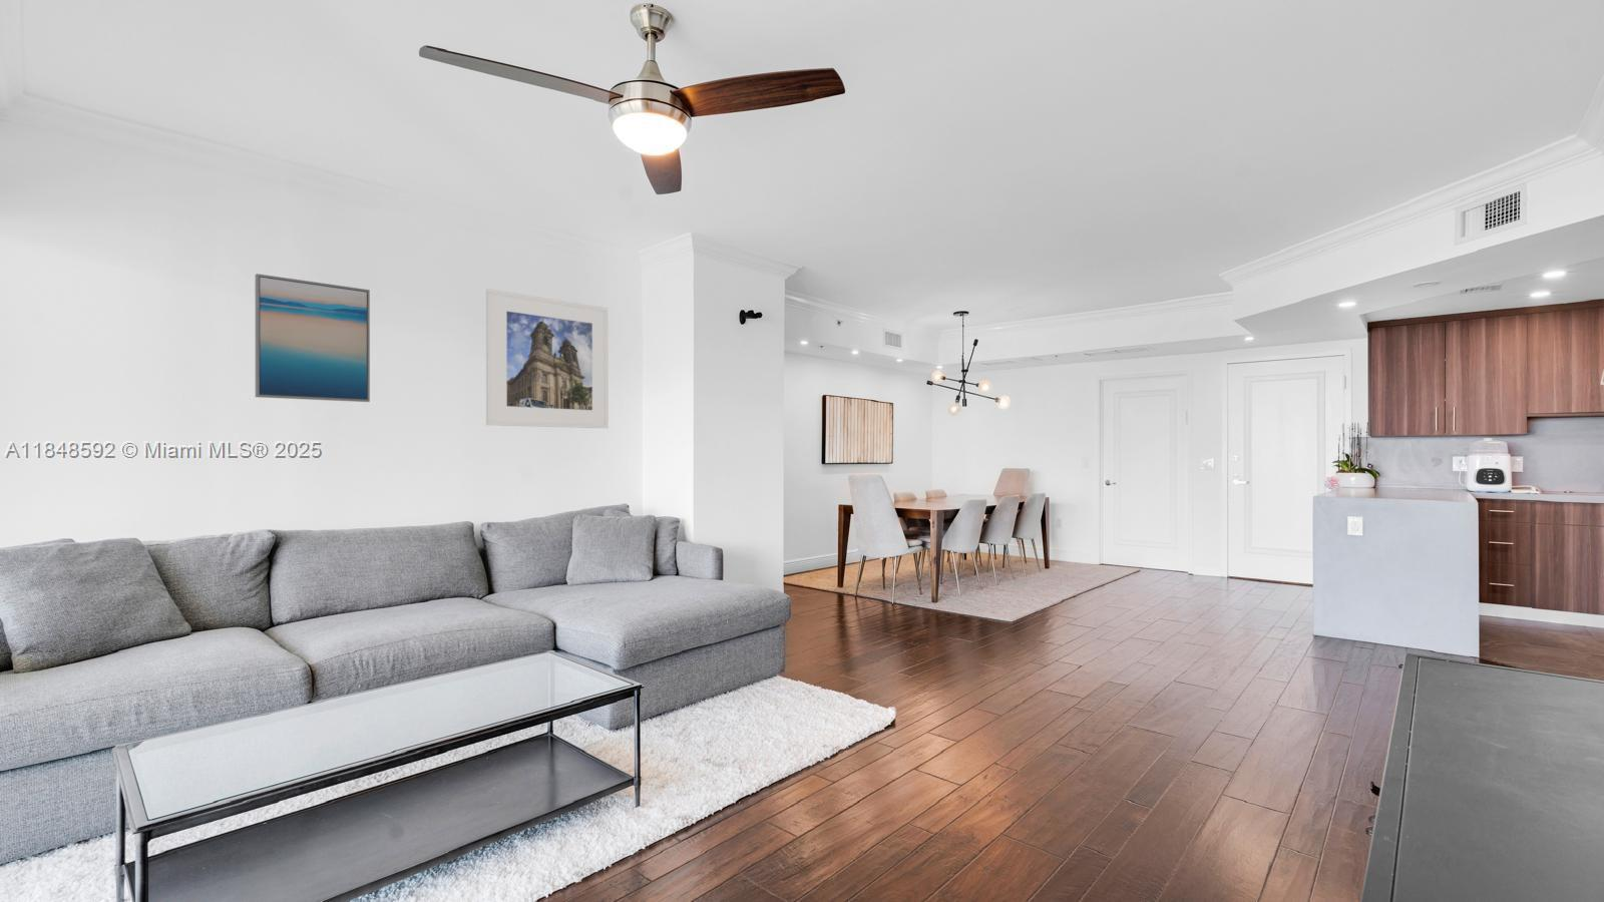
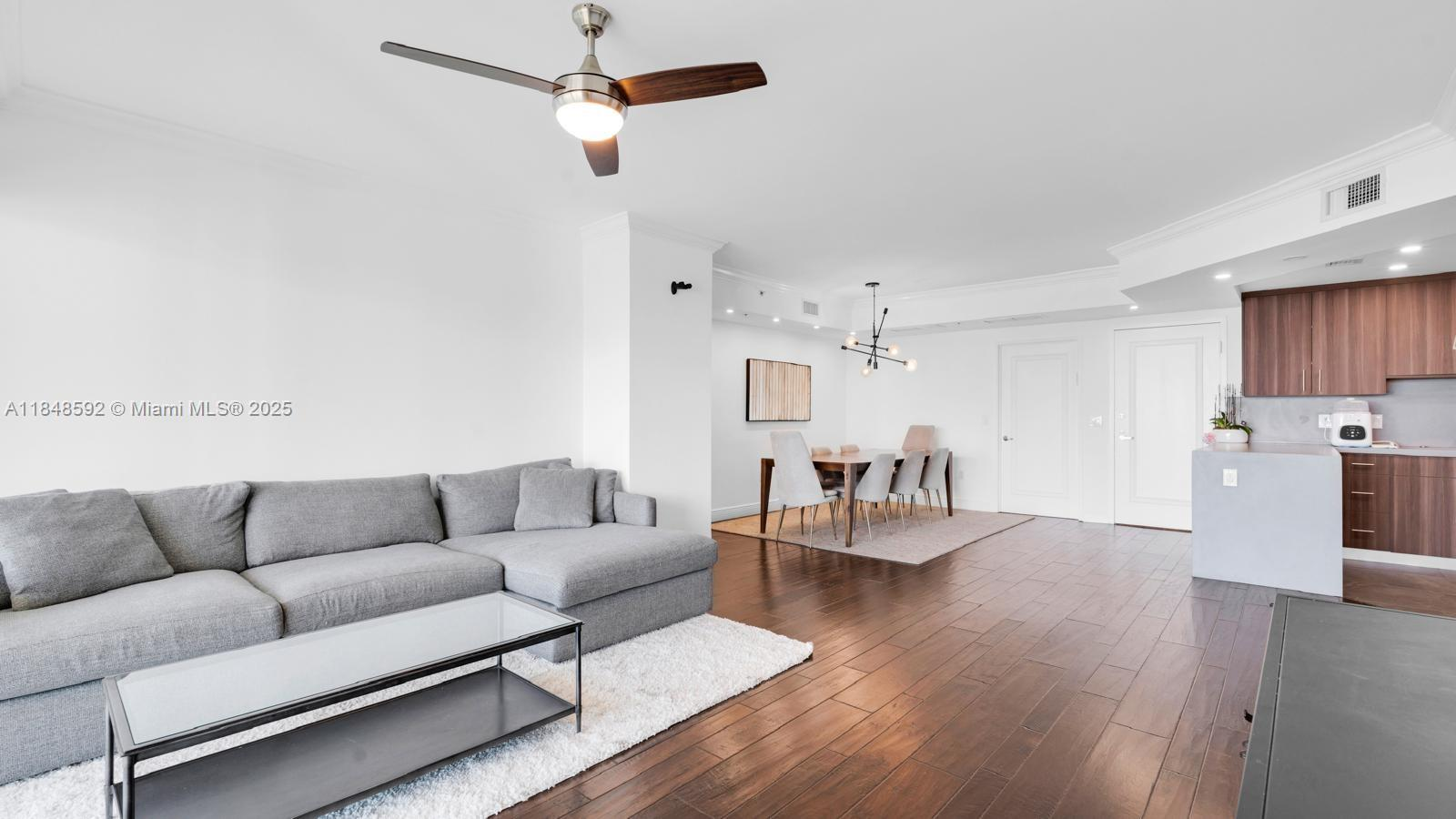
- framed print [485,287,609,428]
- wall art [253,273,371,403]
